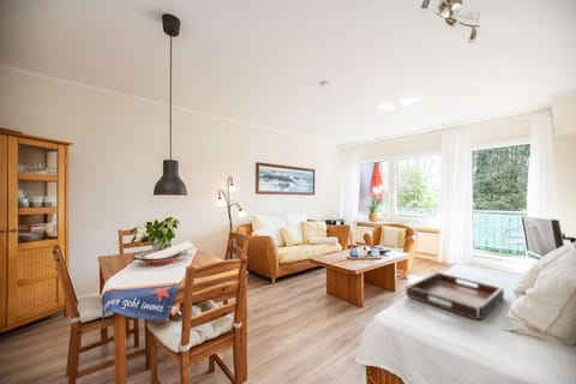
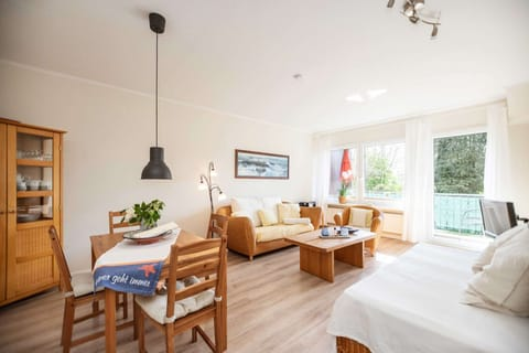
- serving tray [404,271,505,322]
